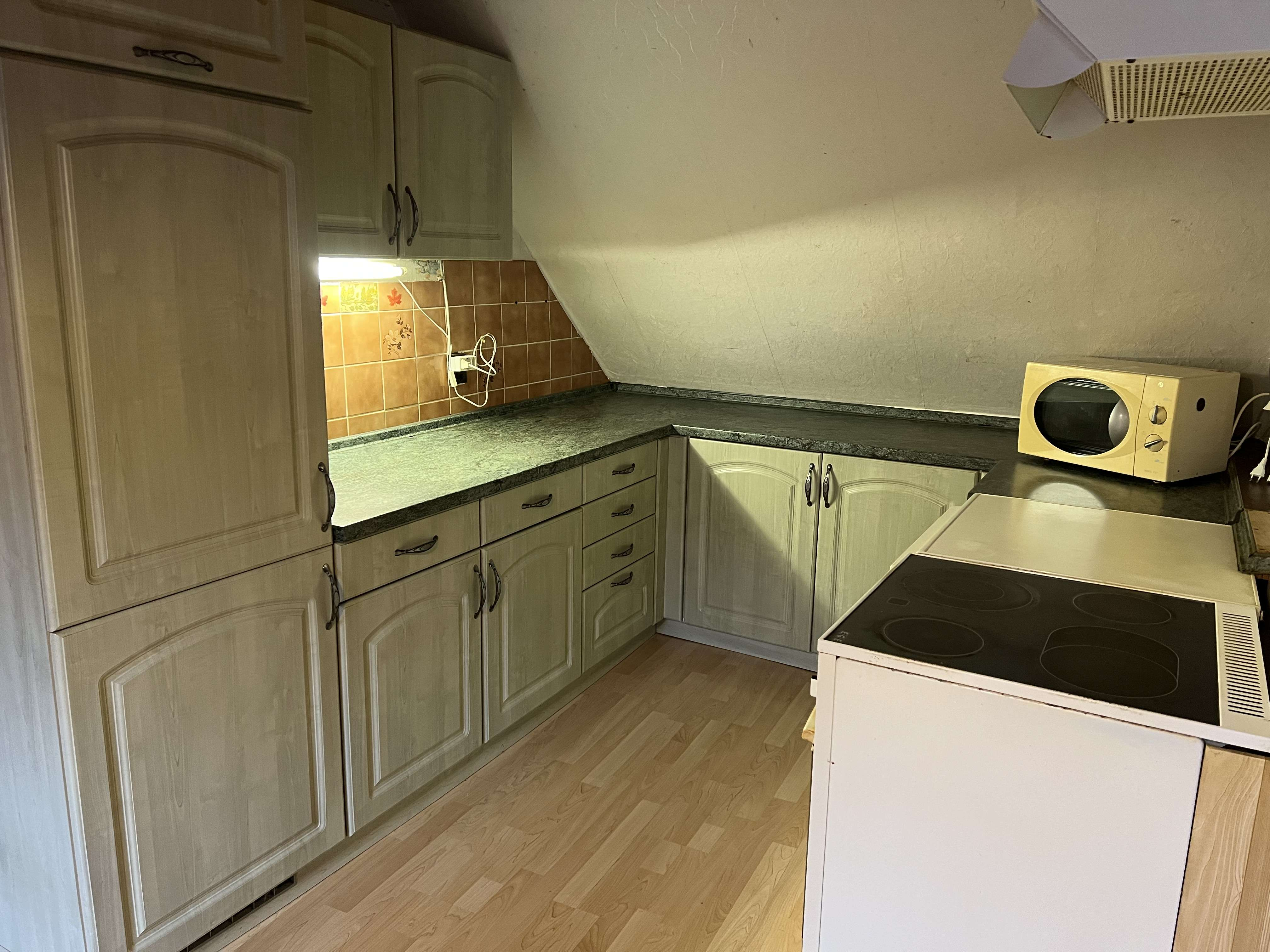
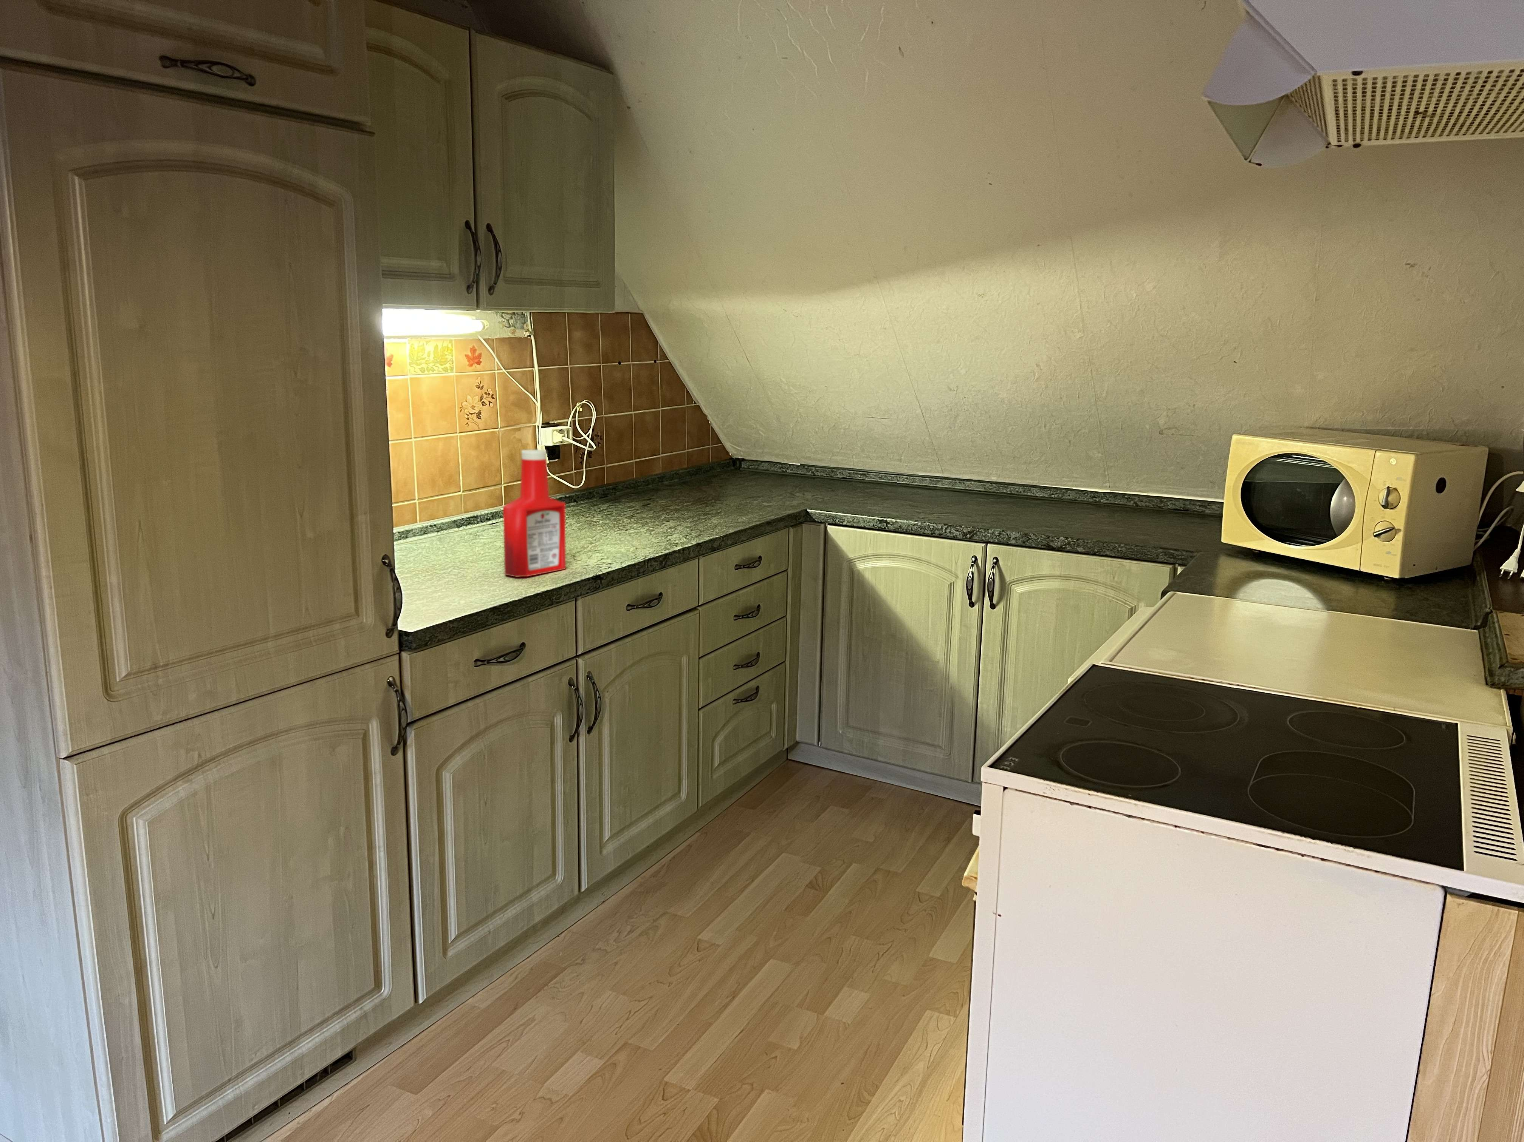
+ soap bottle [503,450,566,577]
